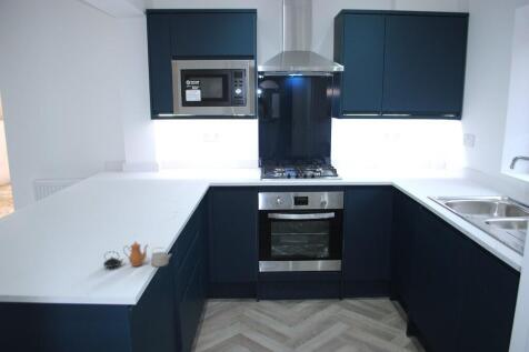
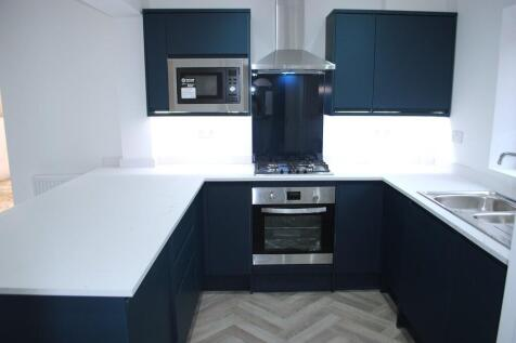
- teapot [102,240,173,269]
